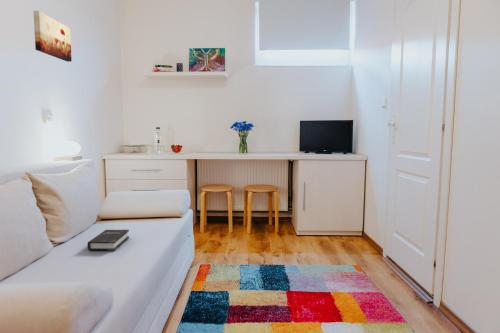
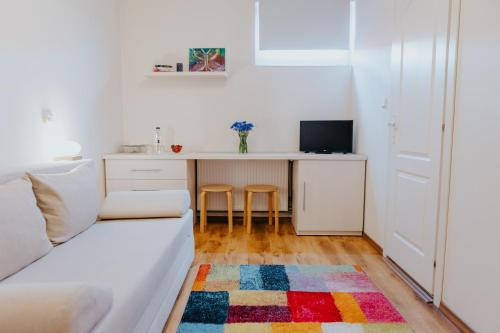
- hardback book [87,229,130,252]
- wall art [32,10,73,63]
